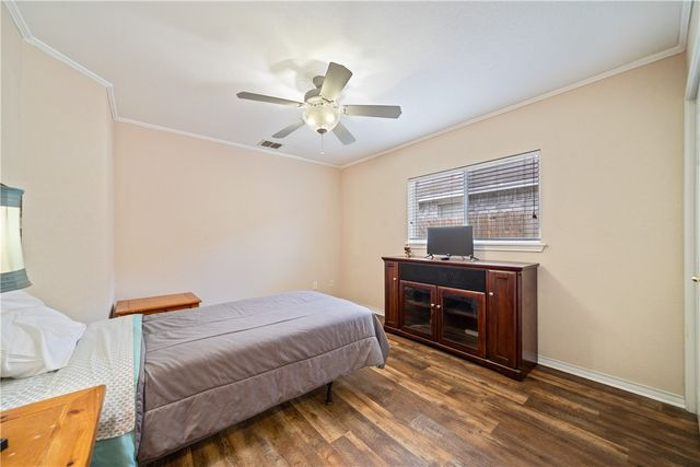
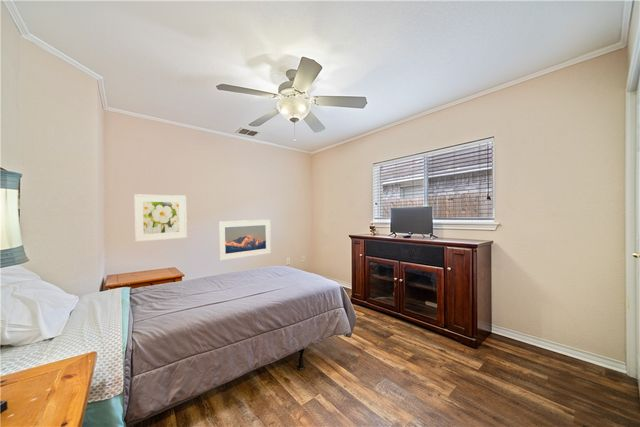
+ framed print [218,219,272,261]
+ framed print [133,193,188,243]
